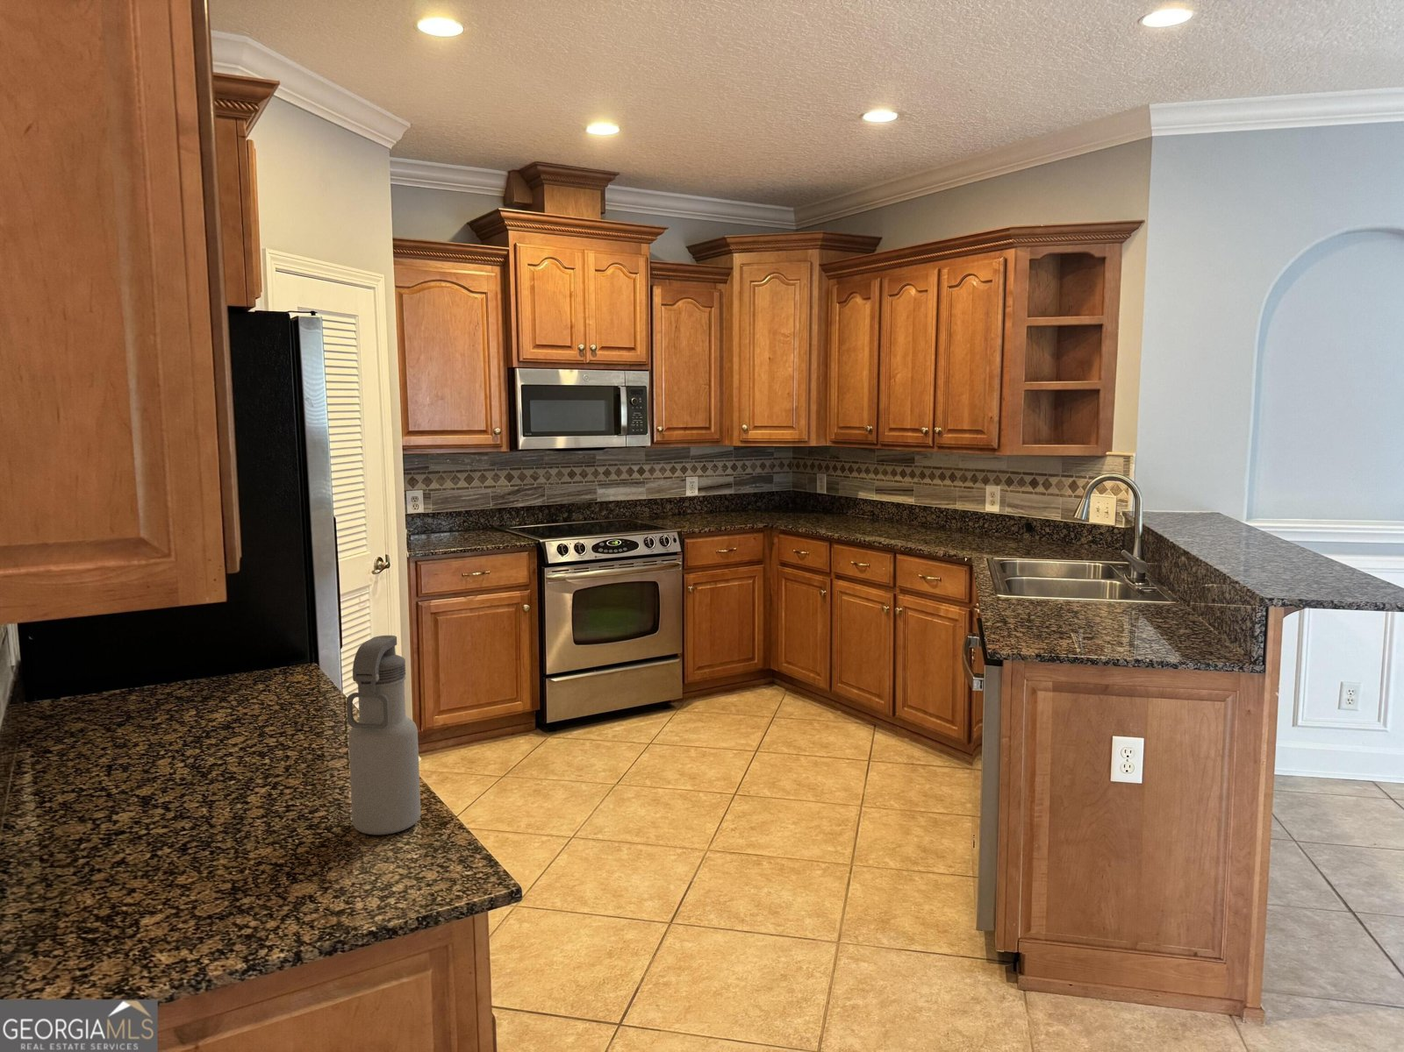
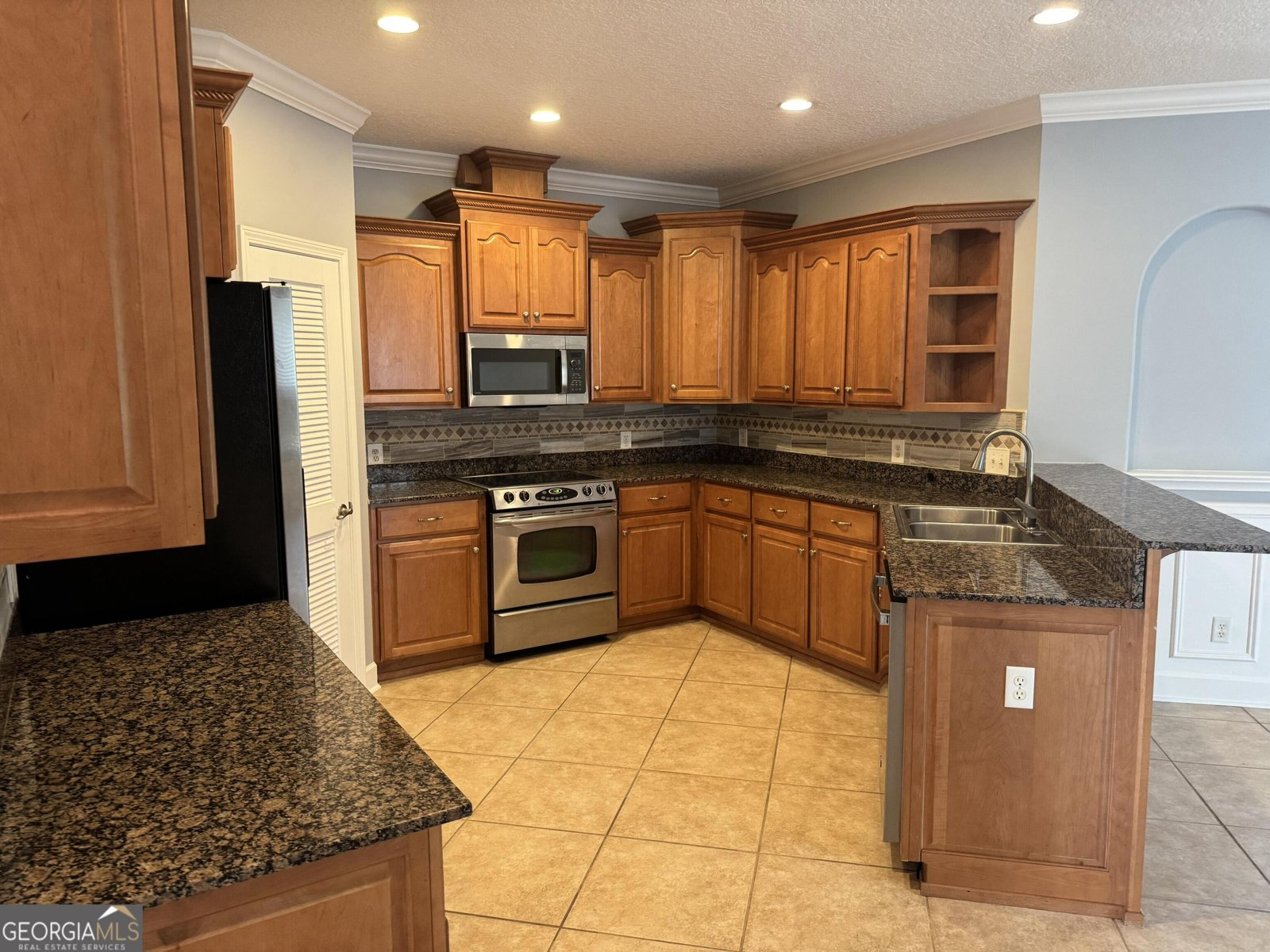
- water bottle [346,634,421,835]
